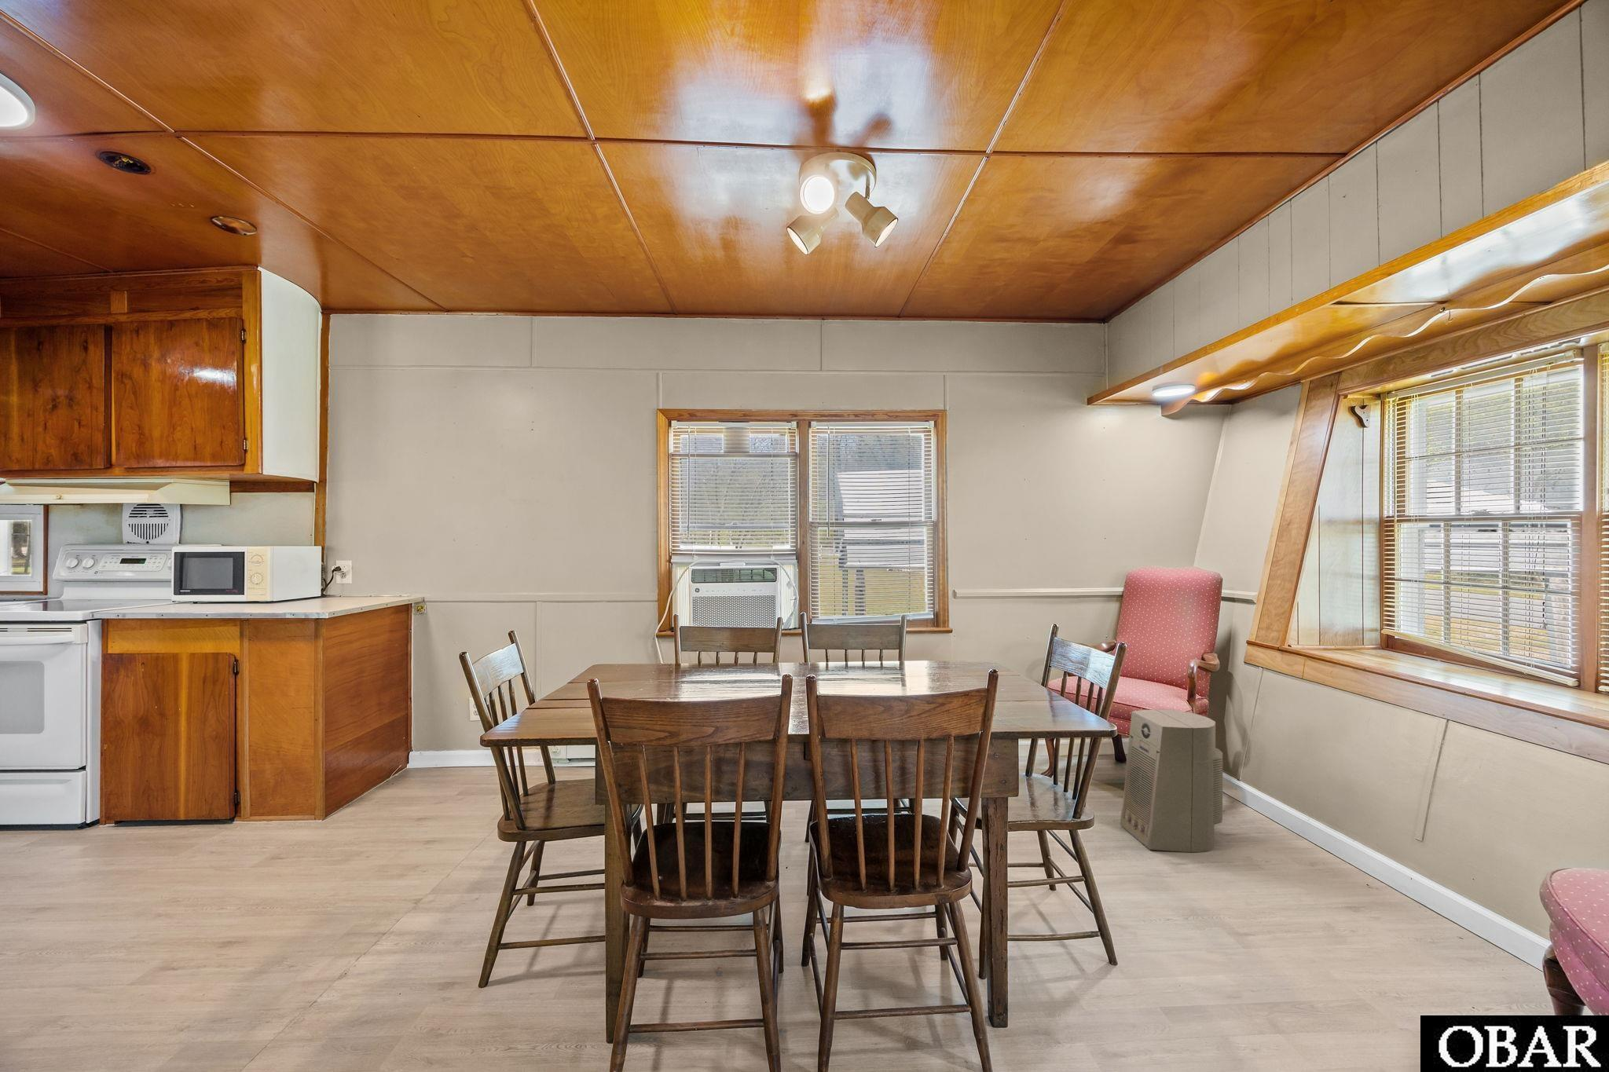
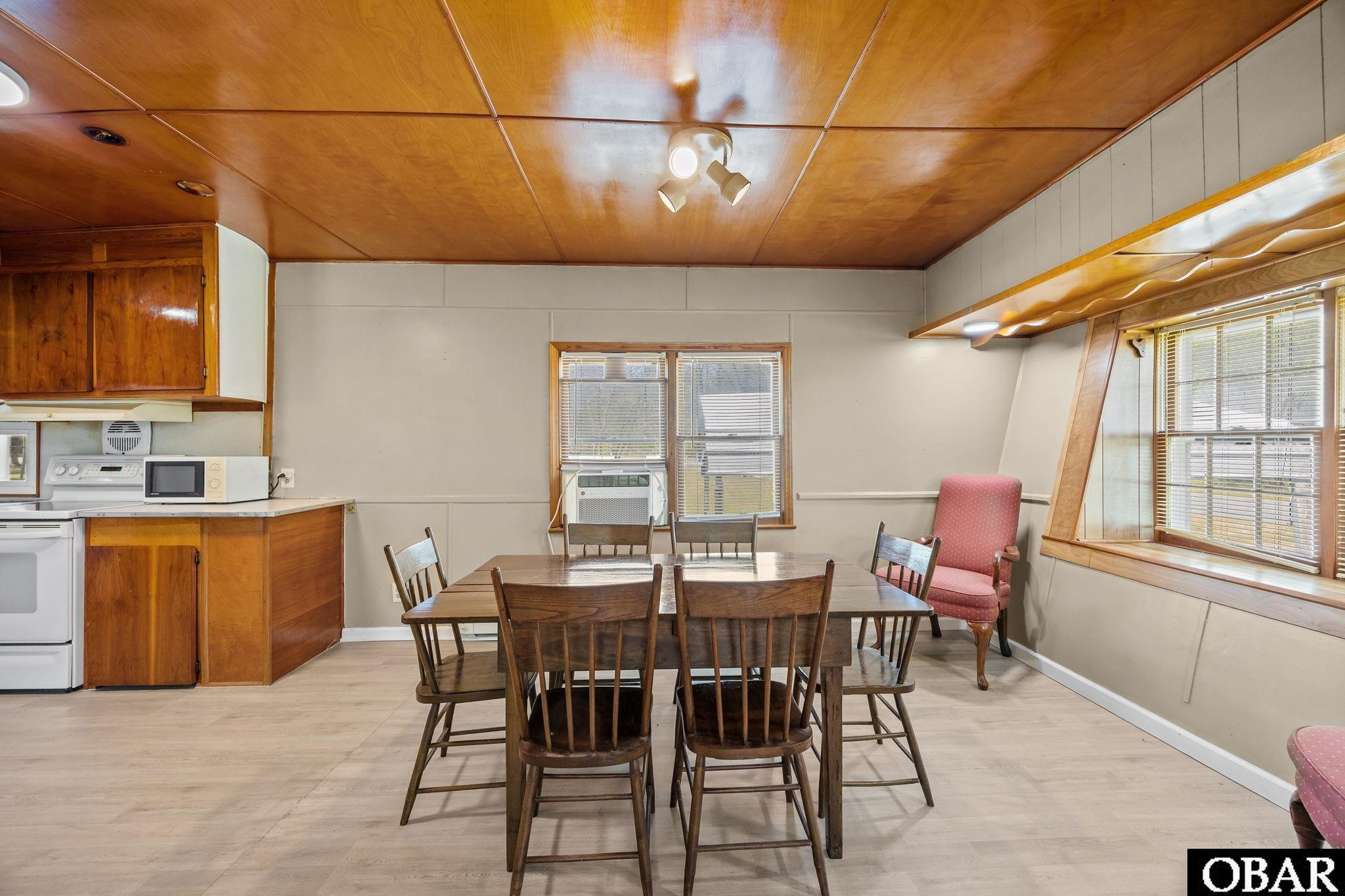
- fan [1120,708,1224,853]
